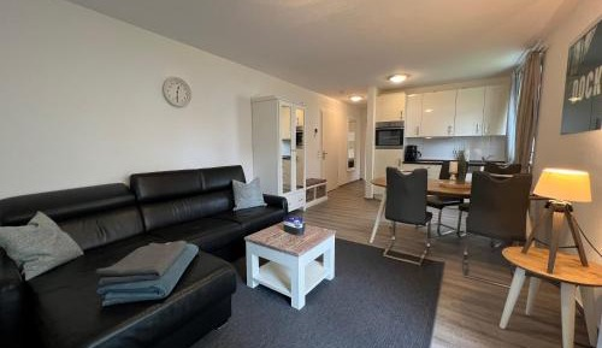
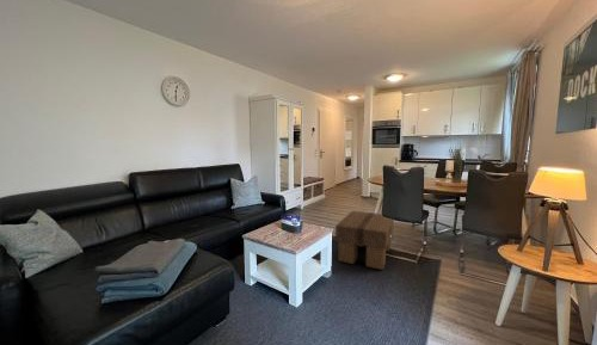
+ footstool [334,210,395,271]
